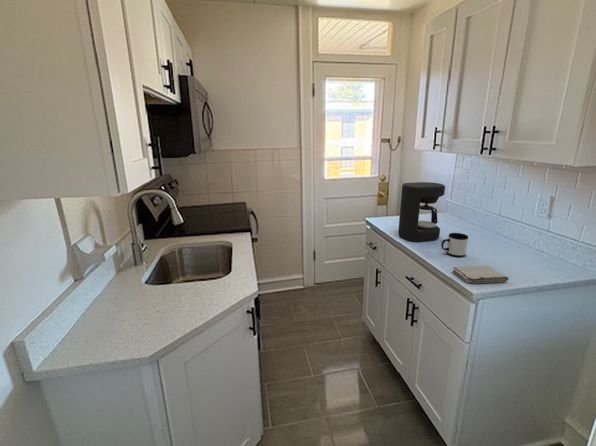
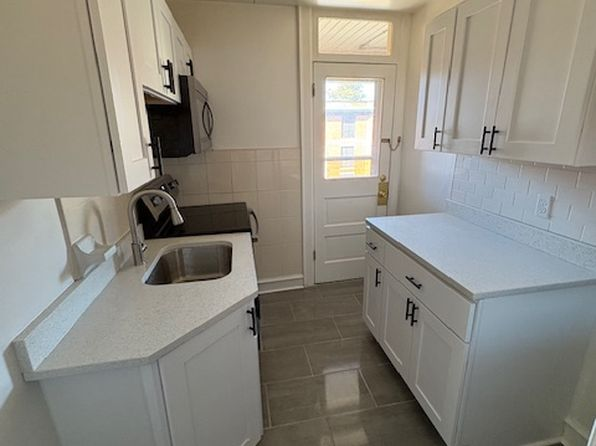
- washcloth [452,265,509,284]
- mug [440,232,469,258]
- coffee maker [397,181,446,243]
